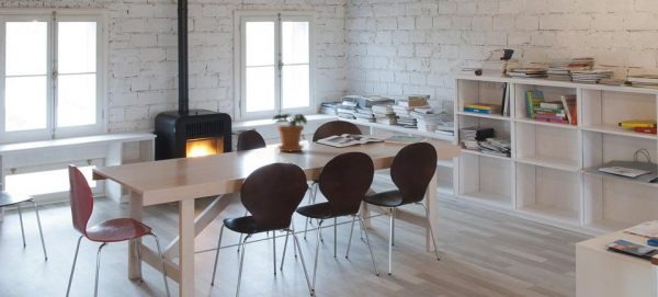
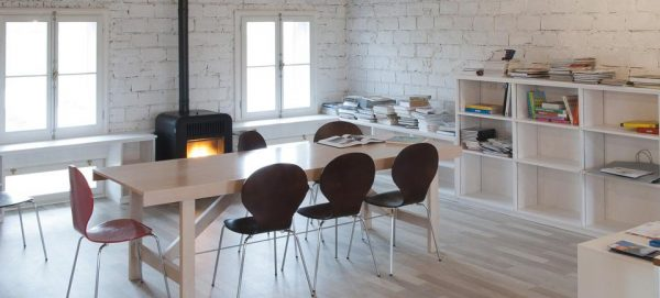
- potted plant [271,113,308,152]
